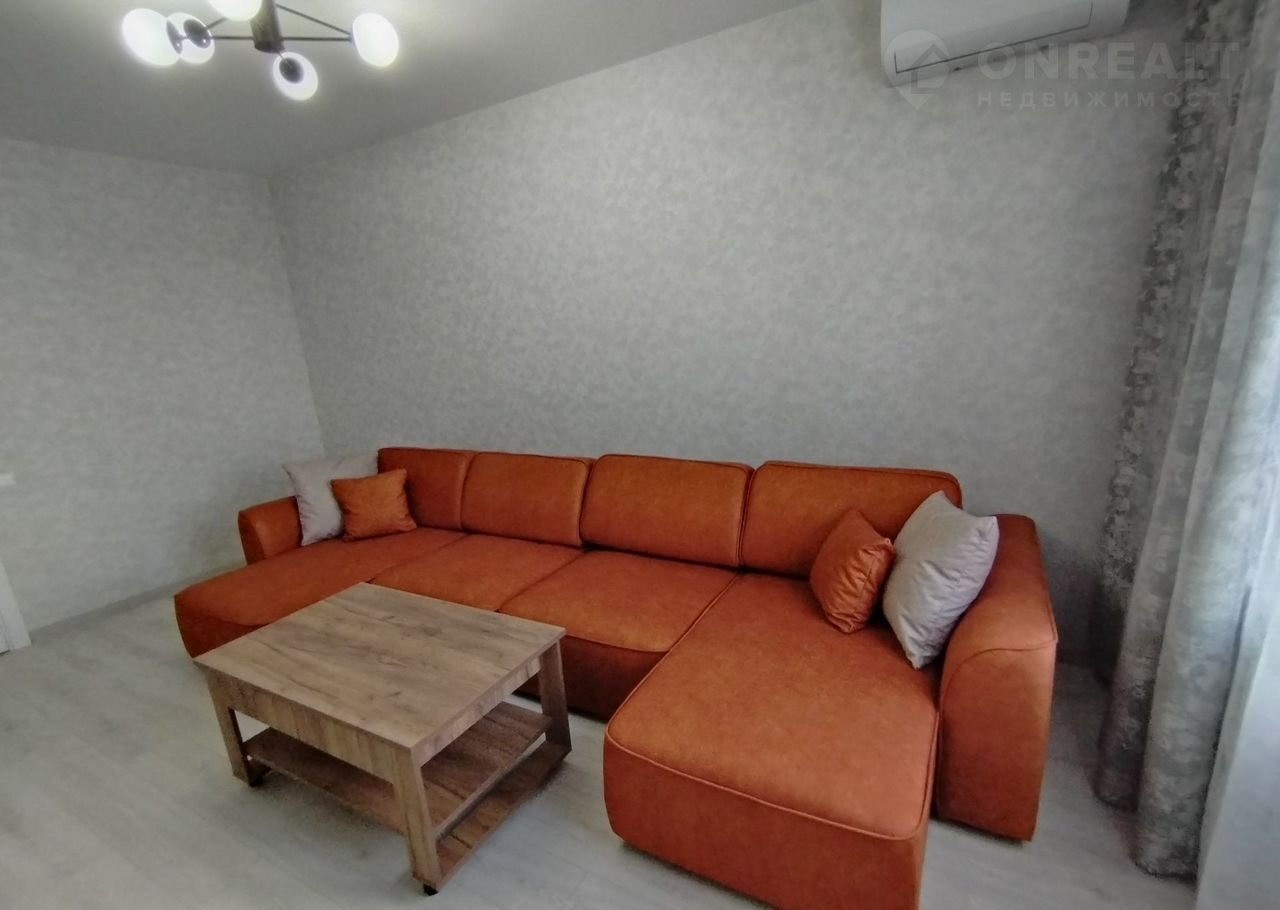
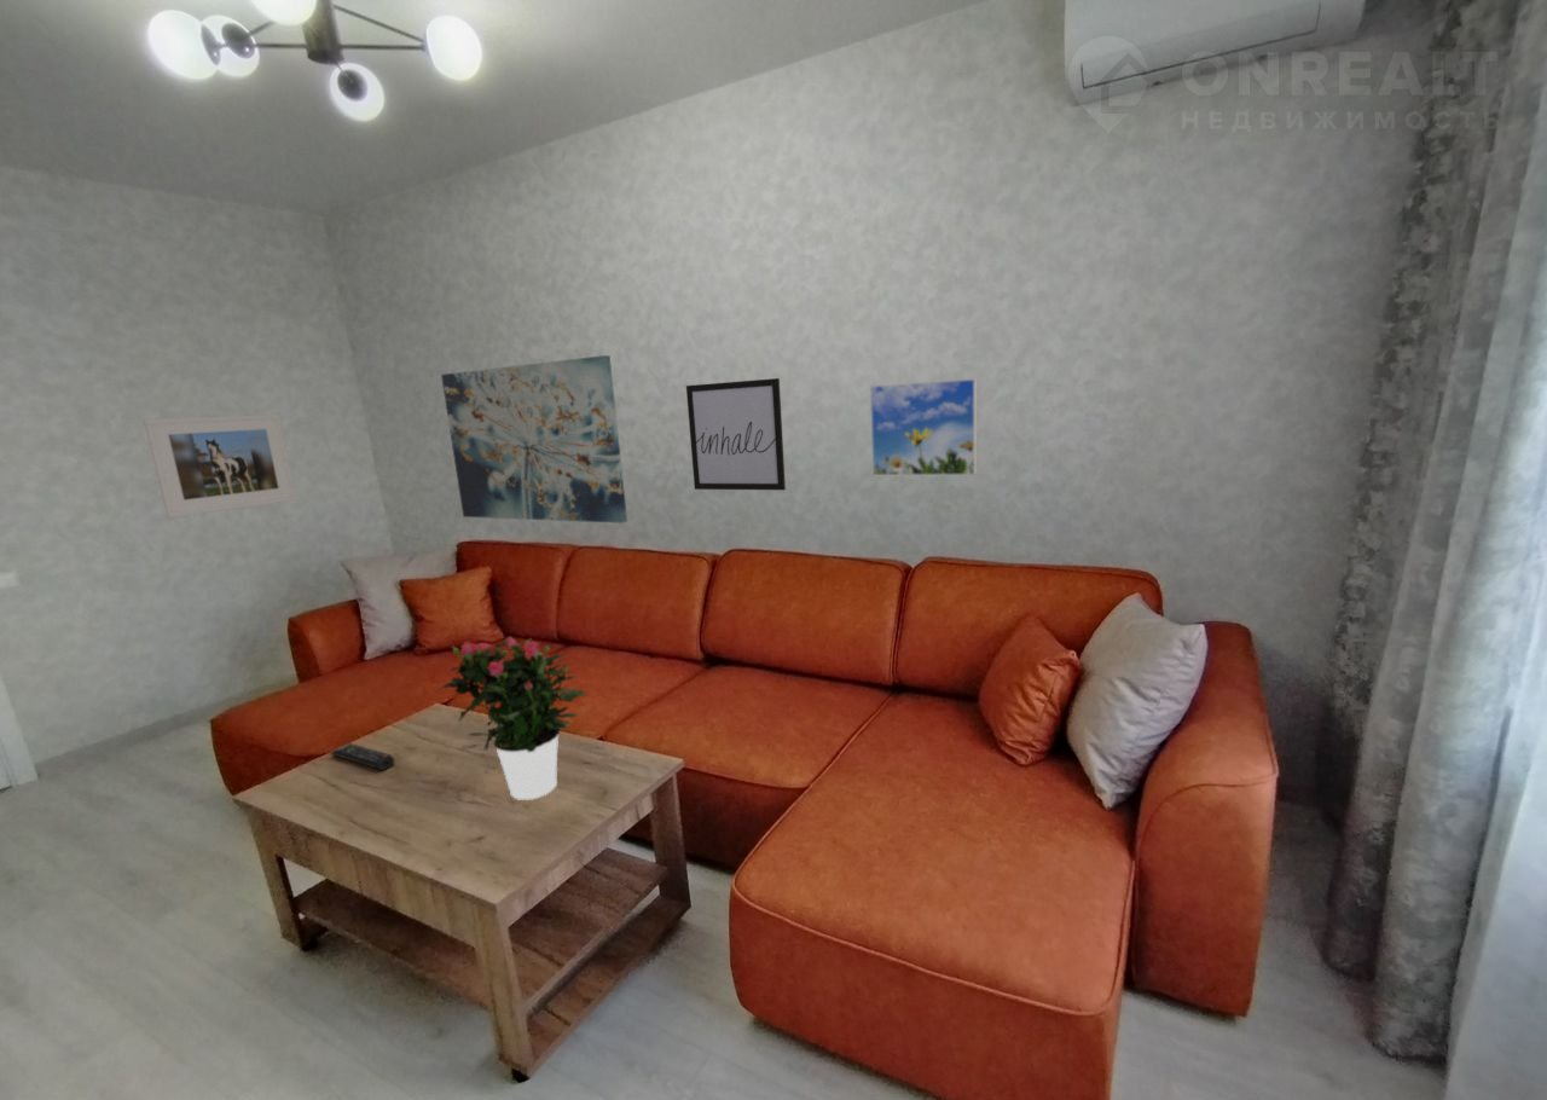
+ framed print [869,377,978,476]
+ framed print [143,413,297,519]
+ wall art [685,377,787,491]
+ remote control [330,742,395,771]
+ wall art [440,354,628,525]
+ potted flower [435,636,587,801]
